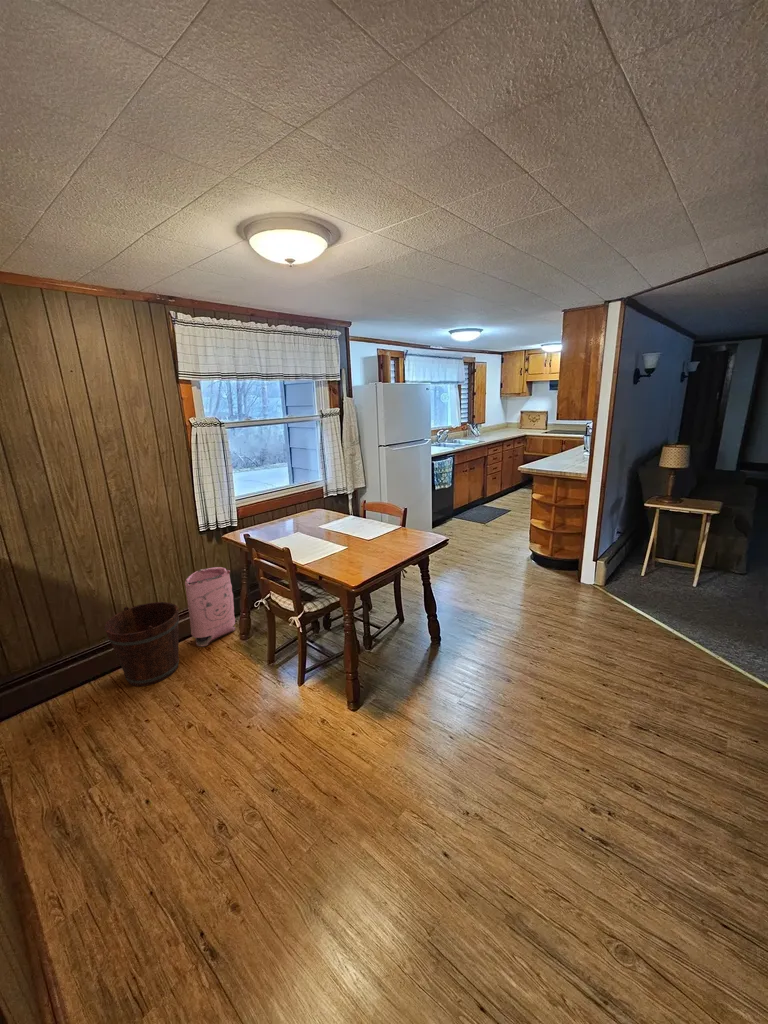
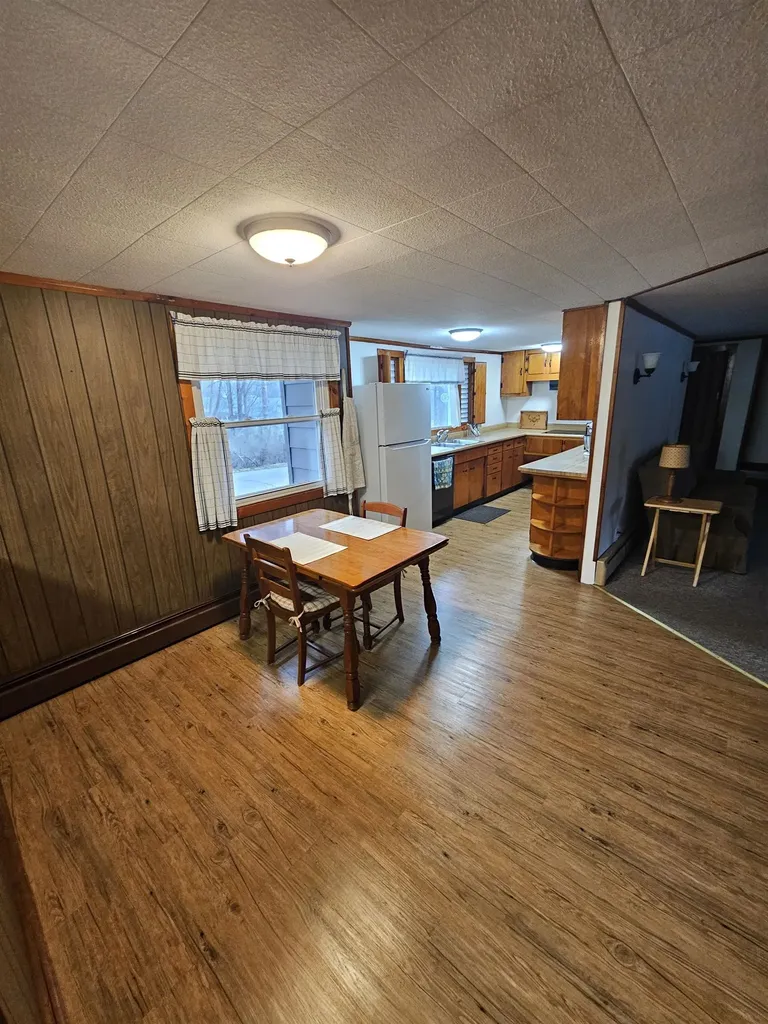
- bag [184,566,236,648]
- bucket [103,601,180,687]
